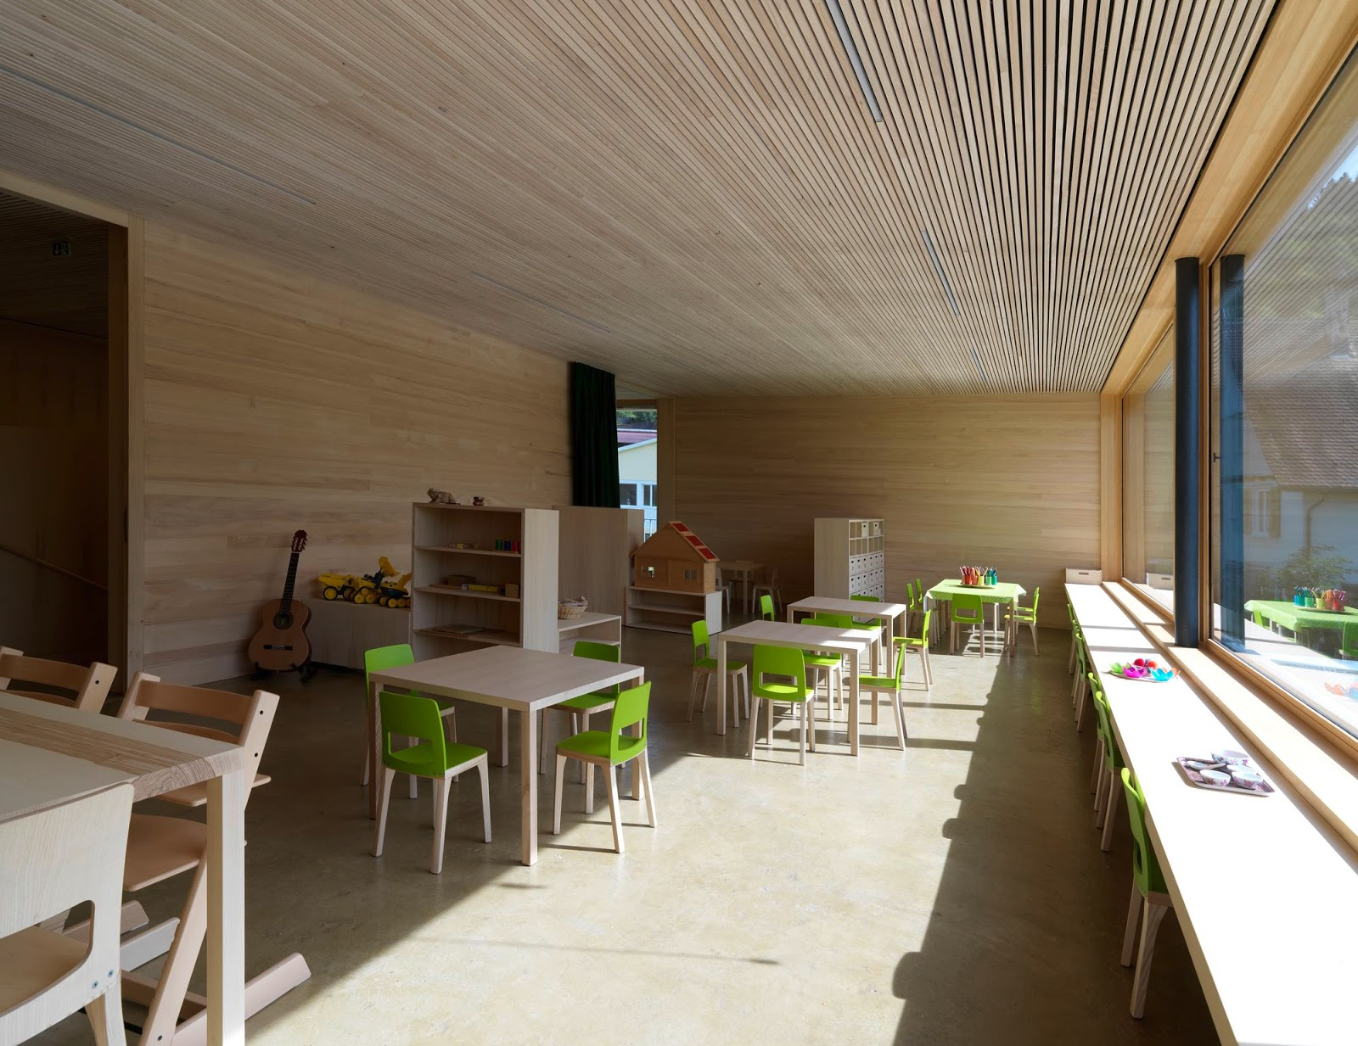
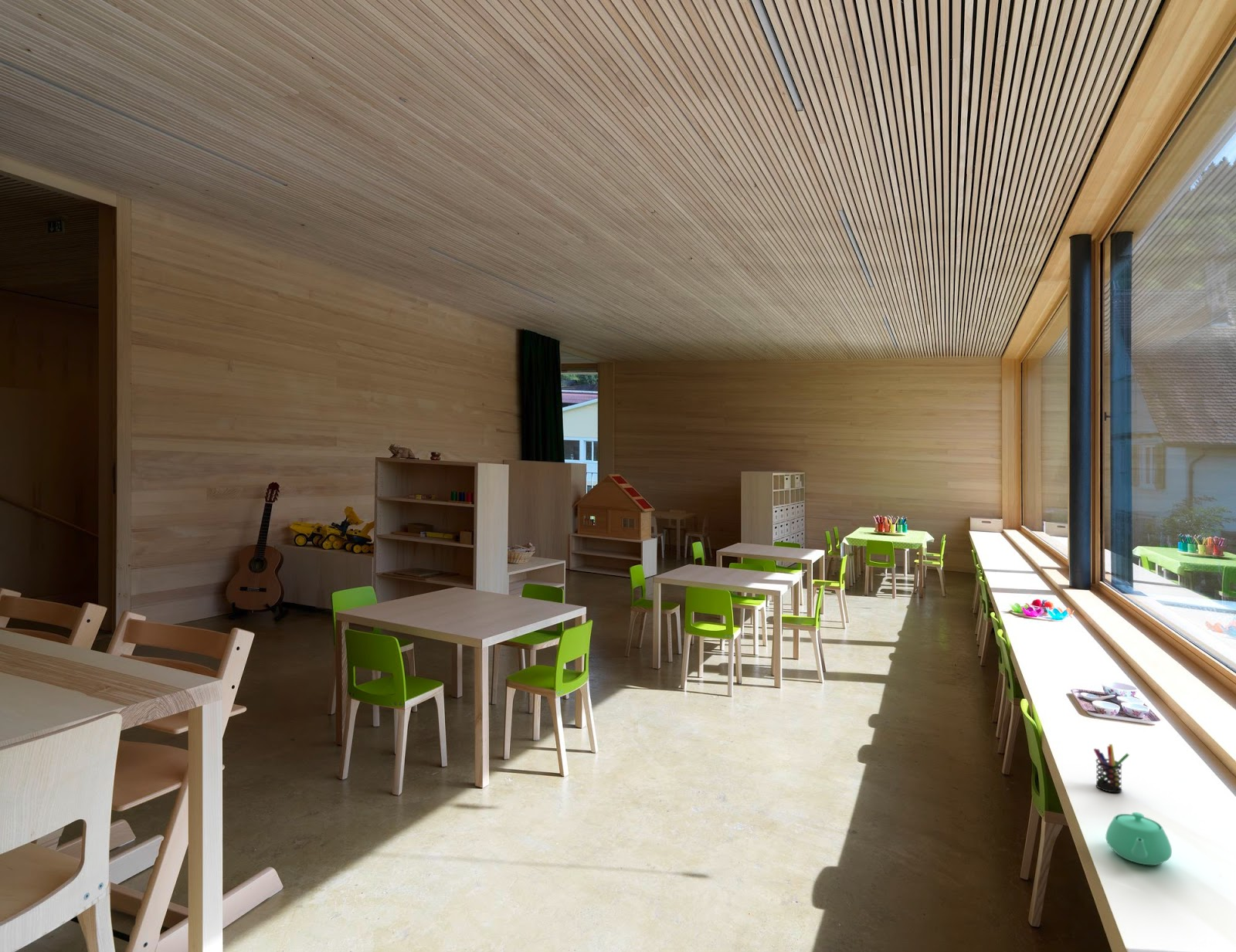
+ teapot [1105,811,1173,866]
+ pen holder [1093,744,1130,794]
